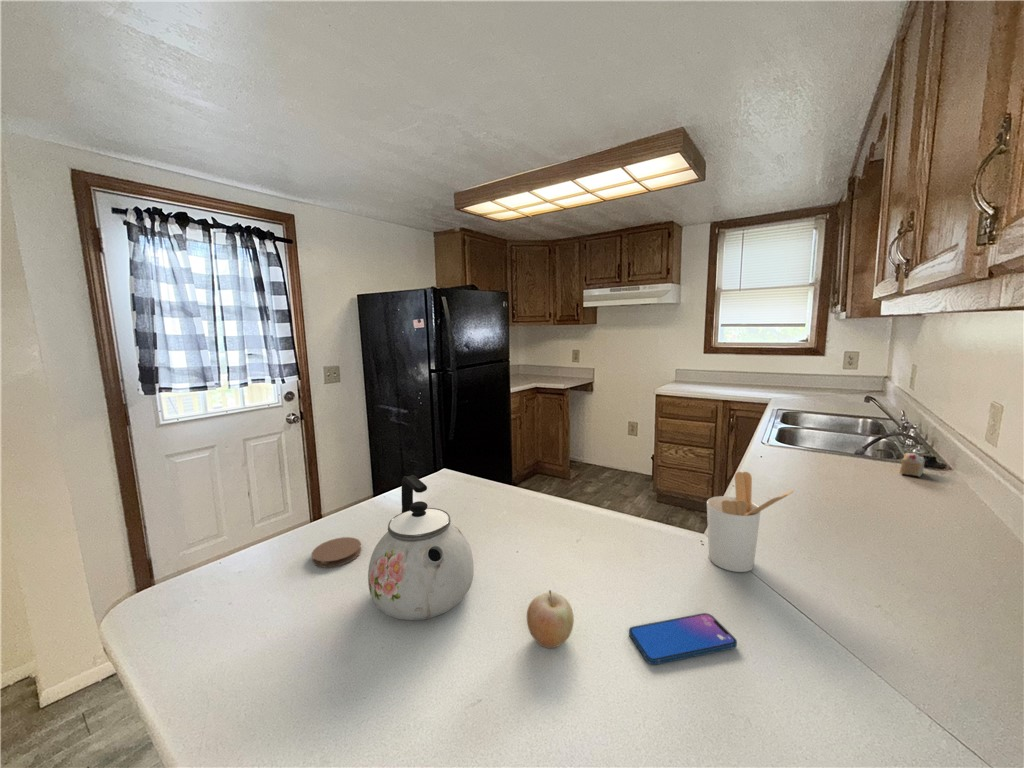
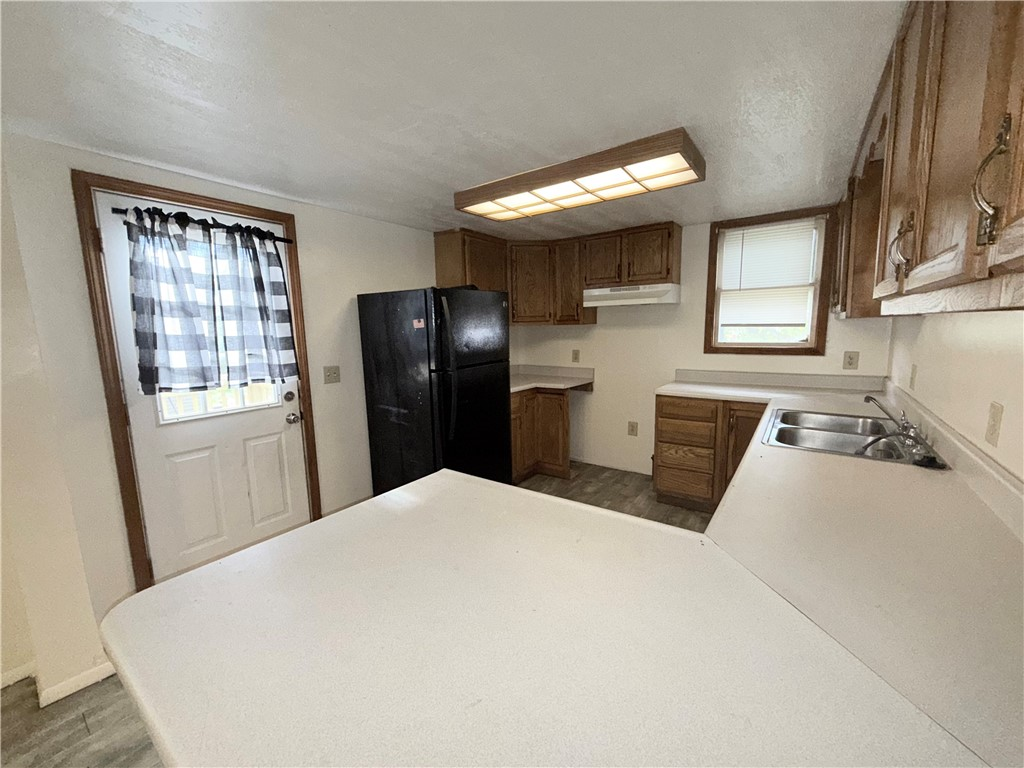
- utensil holder [706,471,794,573]
- fruit [526,589,575,649]
- kettle [367,474,475,621]
- cake slice [899,452,926,478]
- smartphone [628,612,738,666]
- coaster [311,536,362,568]
